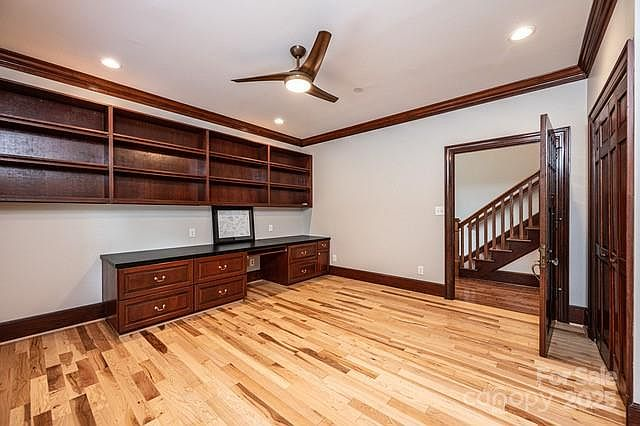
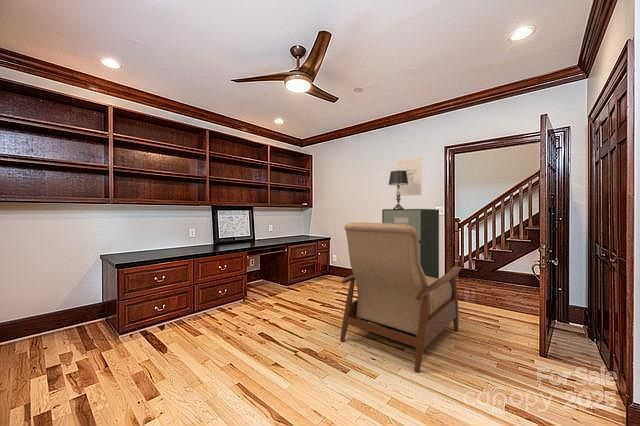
+ table lamp [388,170,408,209]
+ wall art [395,156,422,197]
+ filing cabinet [381,208,440,279]
+ chair [339,222,462,373]
